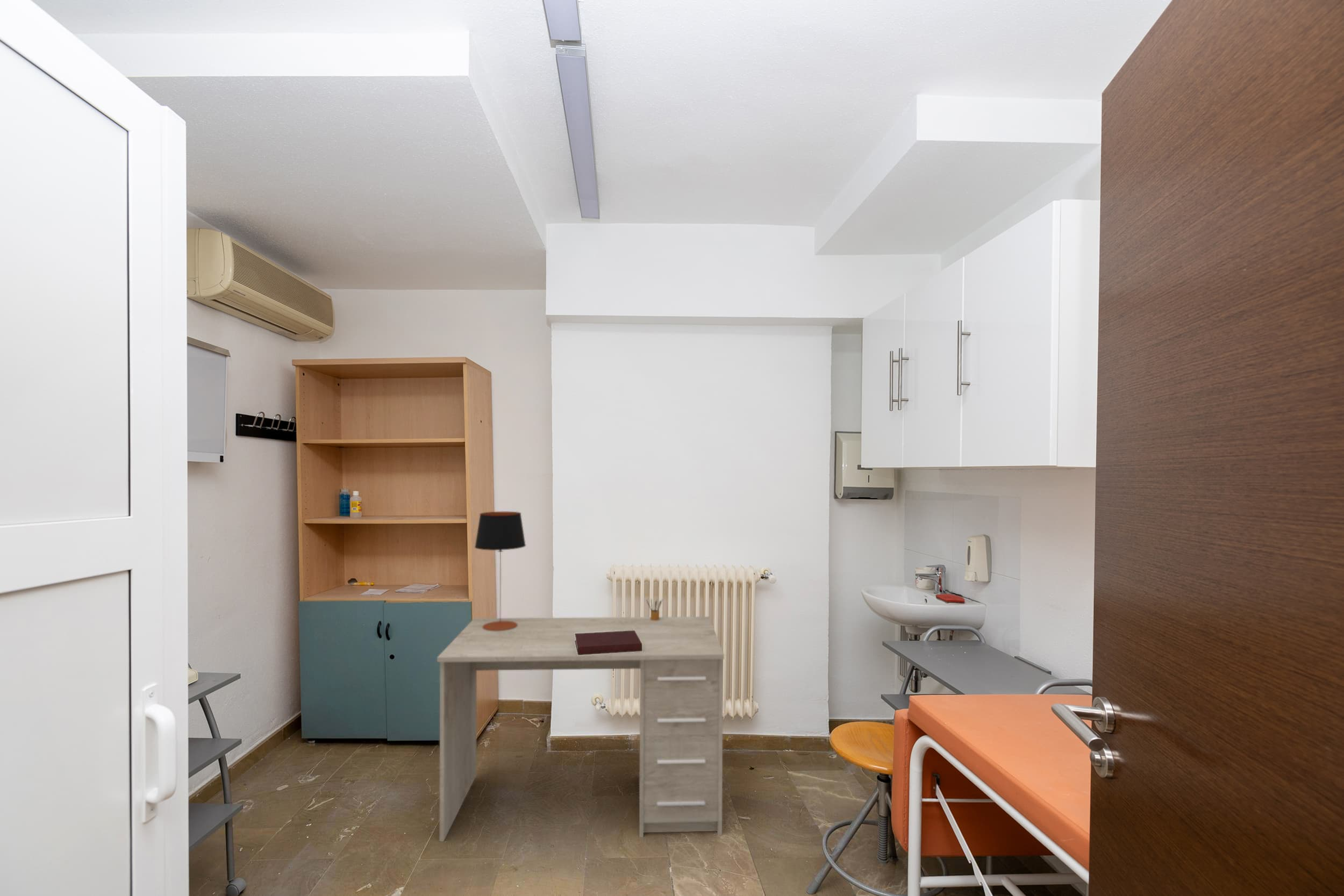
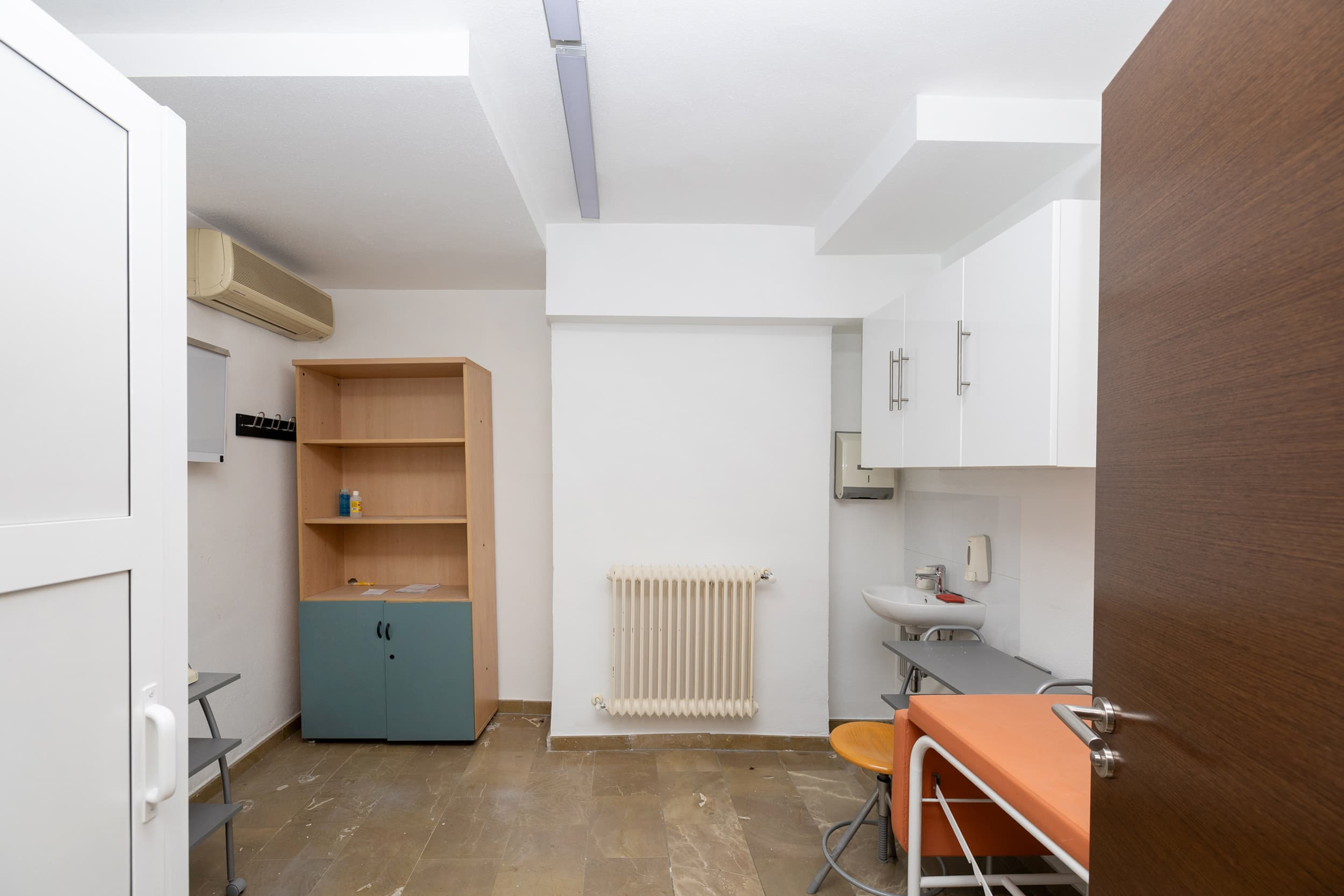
- notebook [575,630,642,655]
- table lamp [474,511,526,630]
- pencil box [646,598,663,621]
- desk [437,616,725,842]
